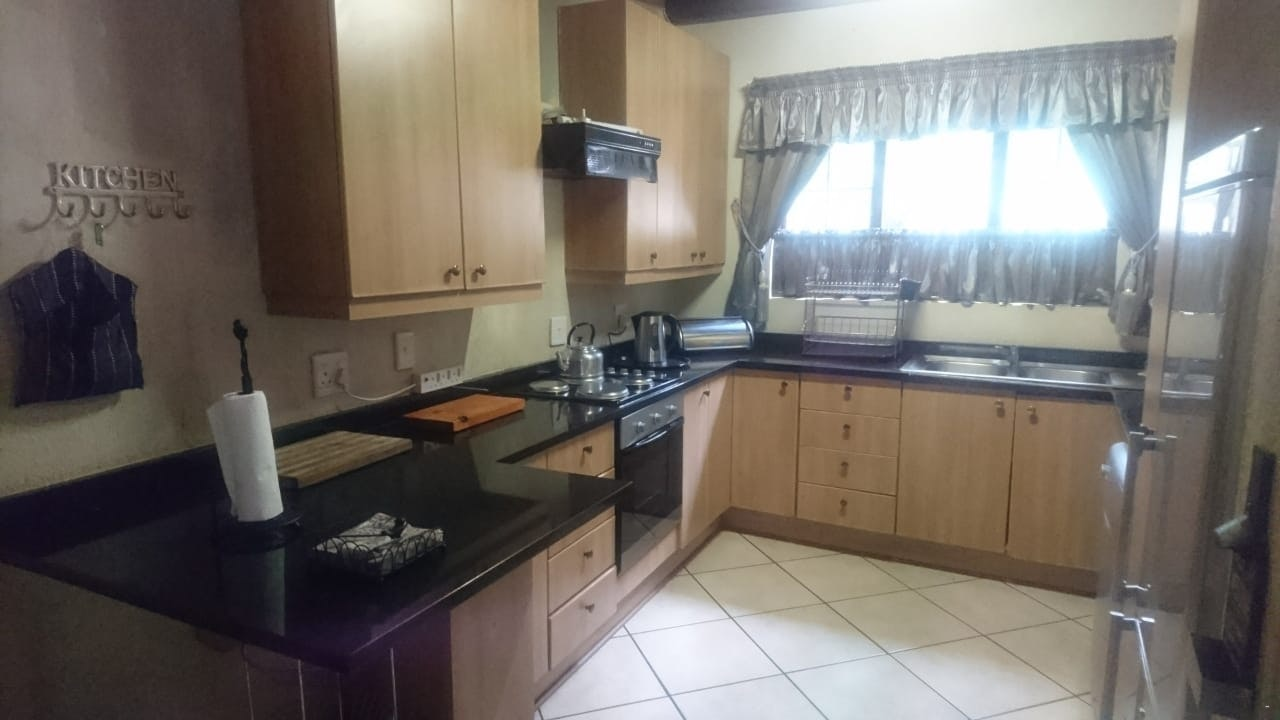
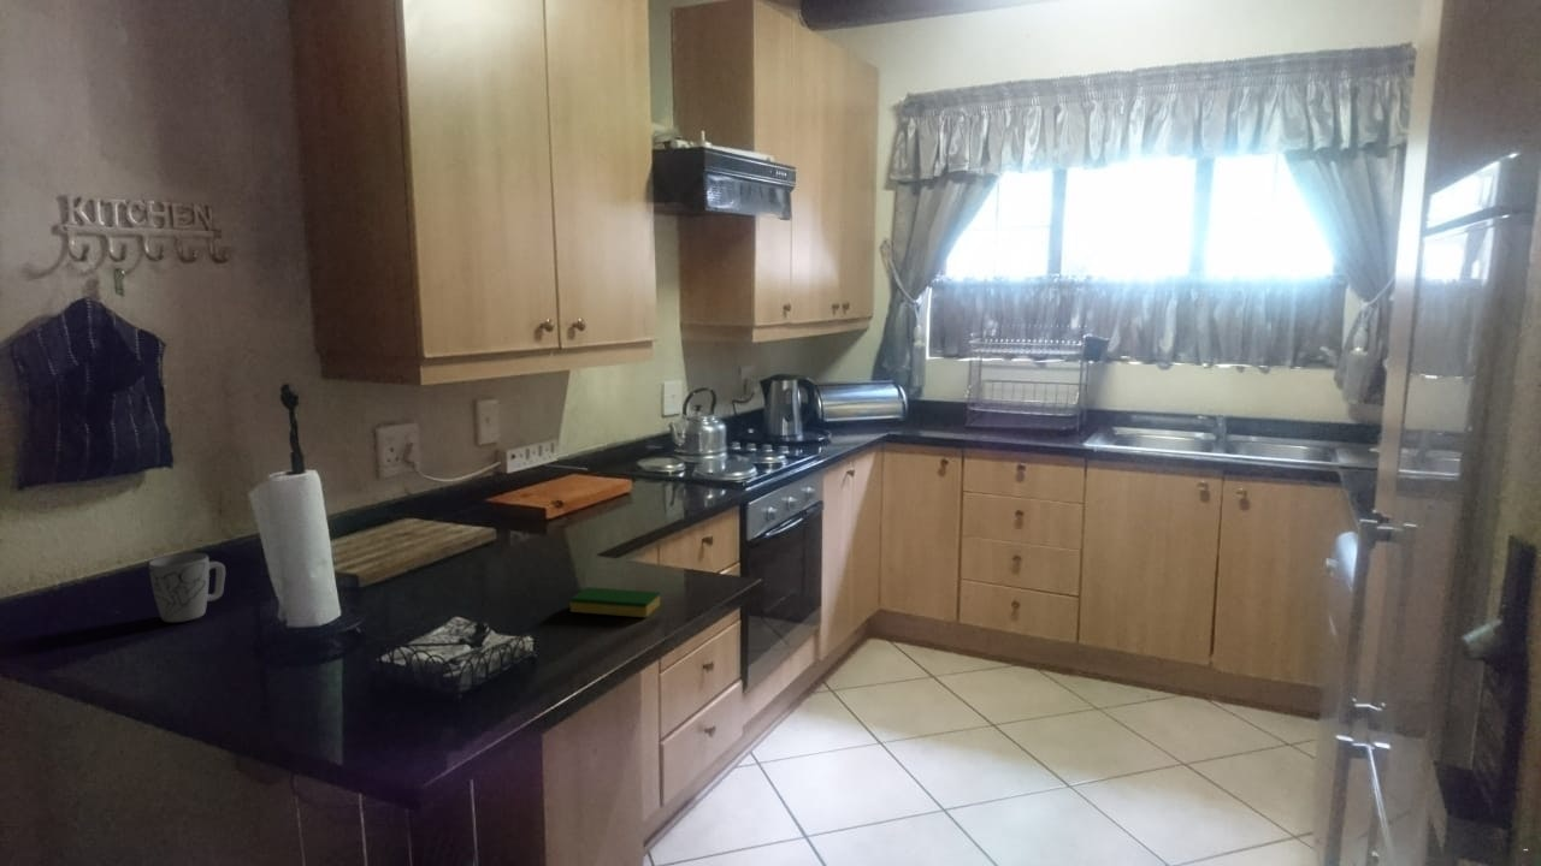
+ mug [148,552,226,623]
+ dish sponge [569,586,661,618]
